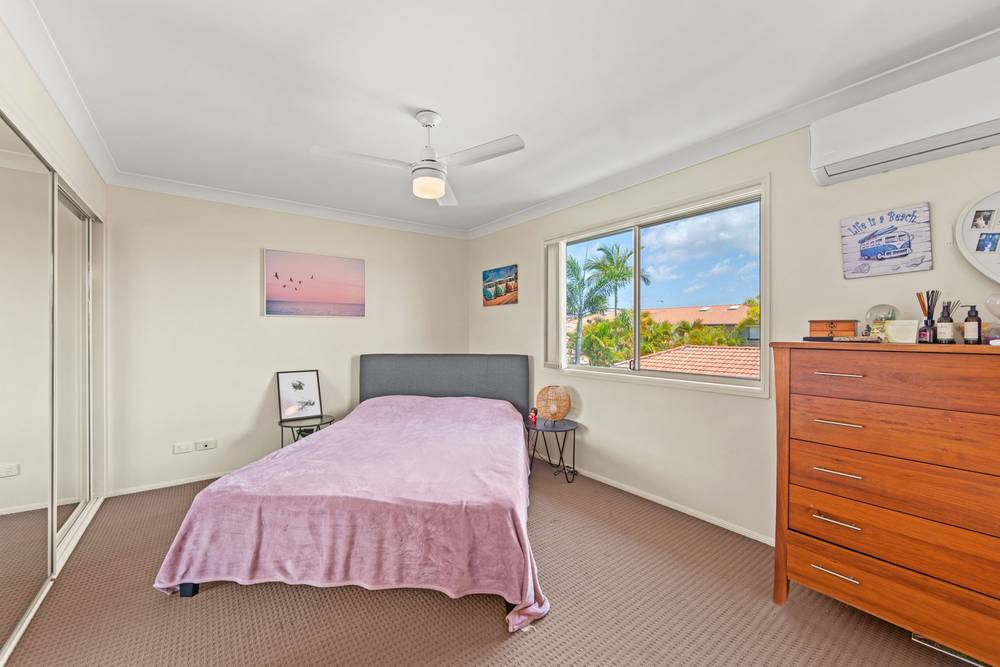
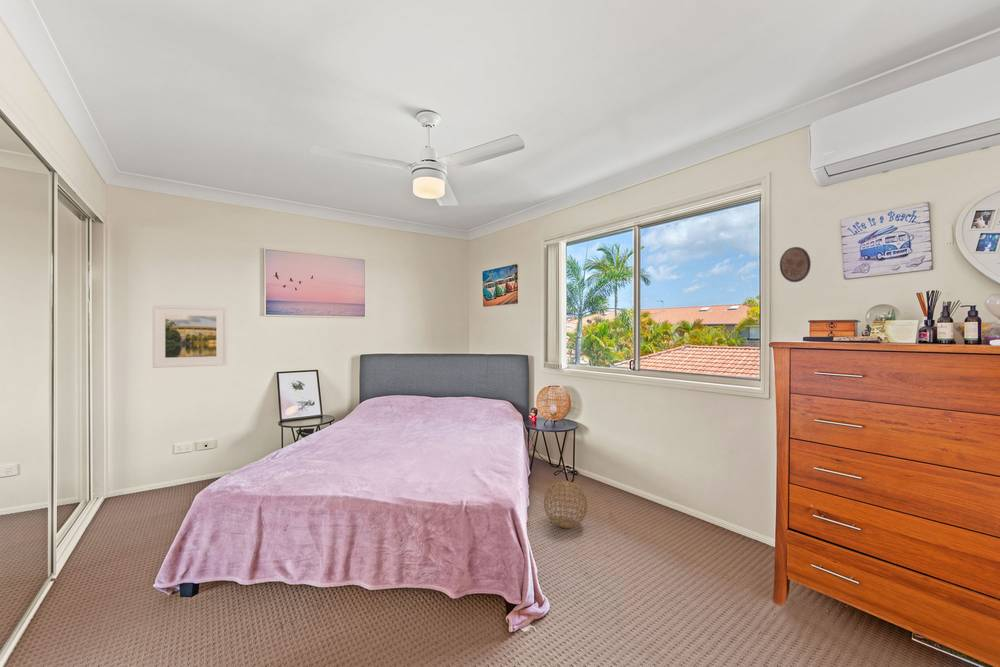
+ decorative medallion [779,246,812,283]
+ lantern [542,480,589,529]
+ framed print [152,304,228,369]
